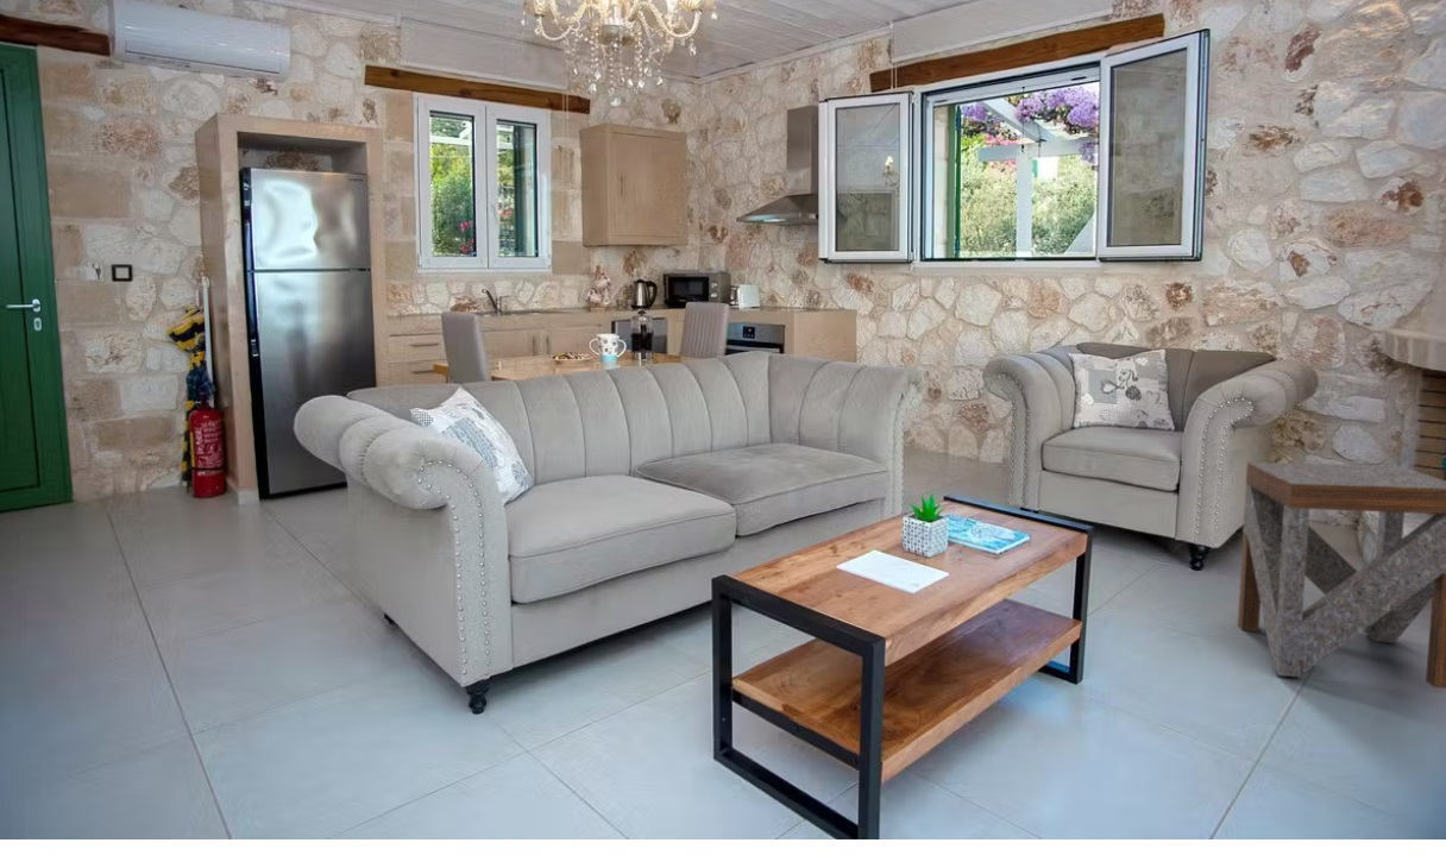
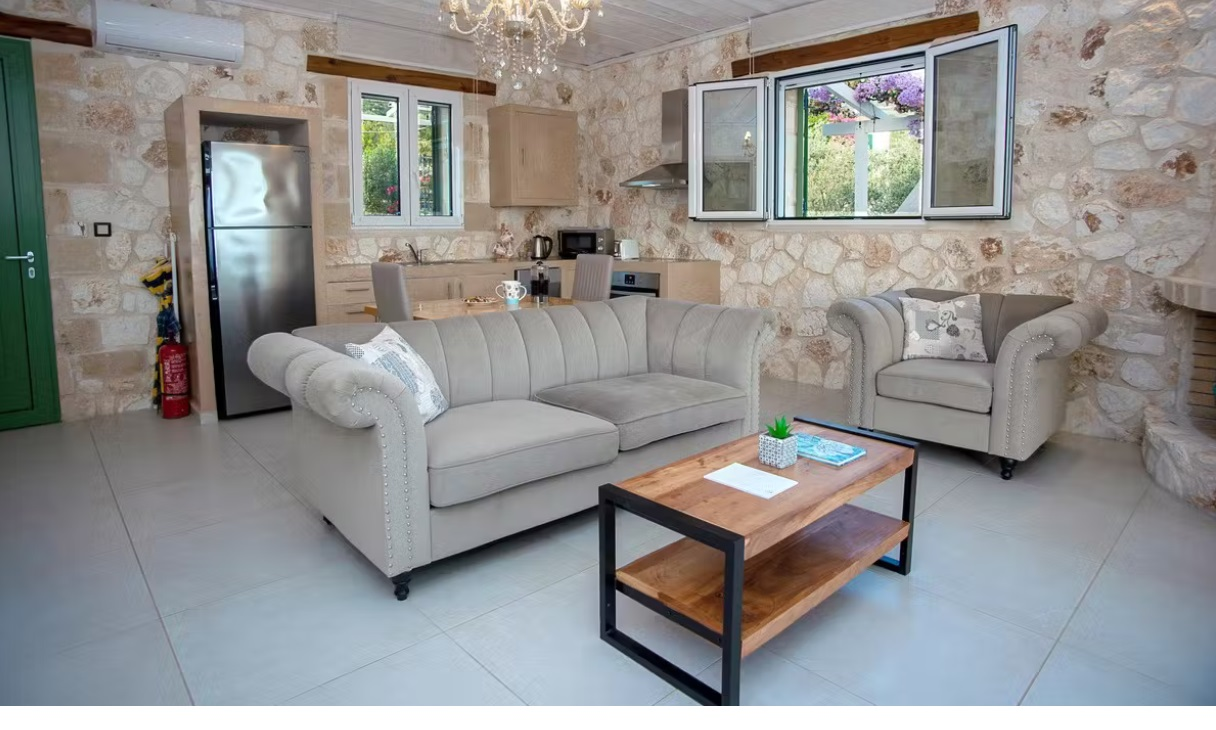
- side table [1237,461,1446,690]
